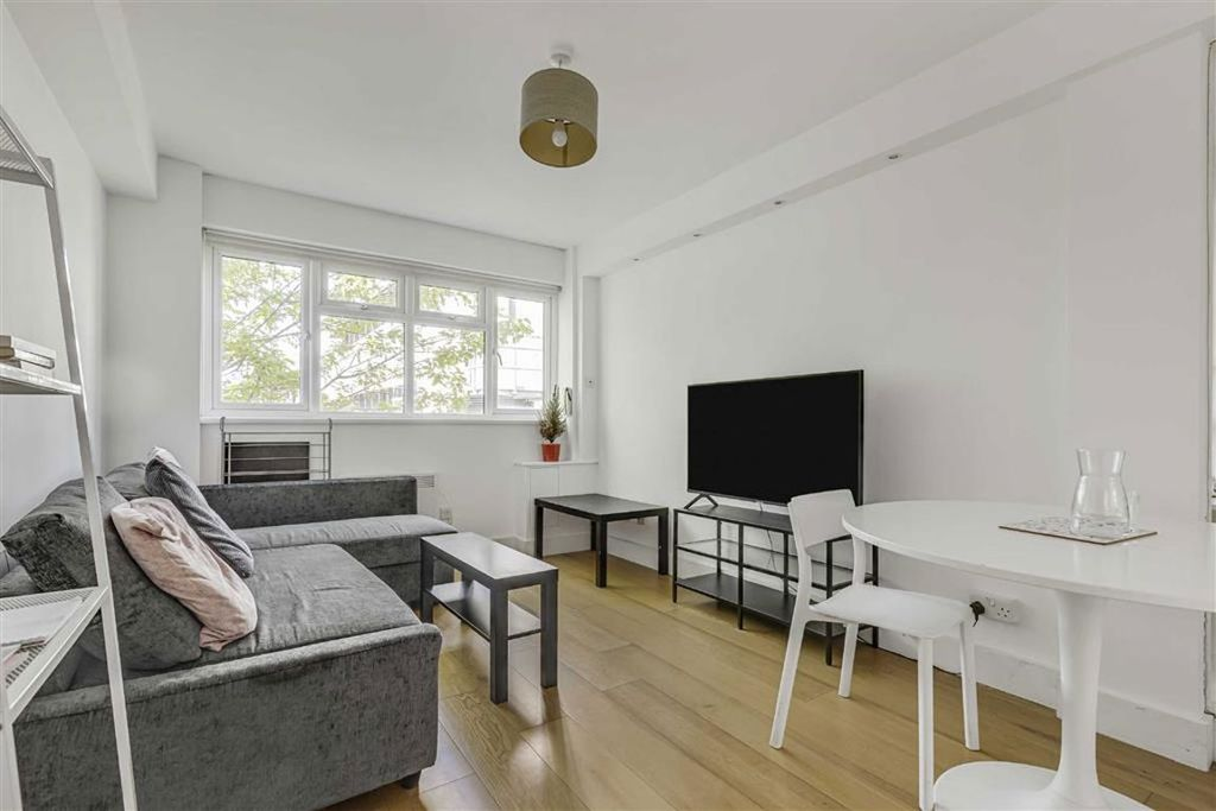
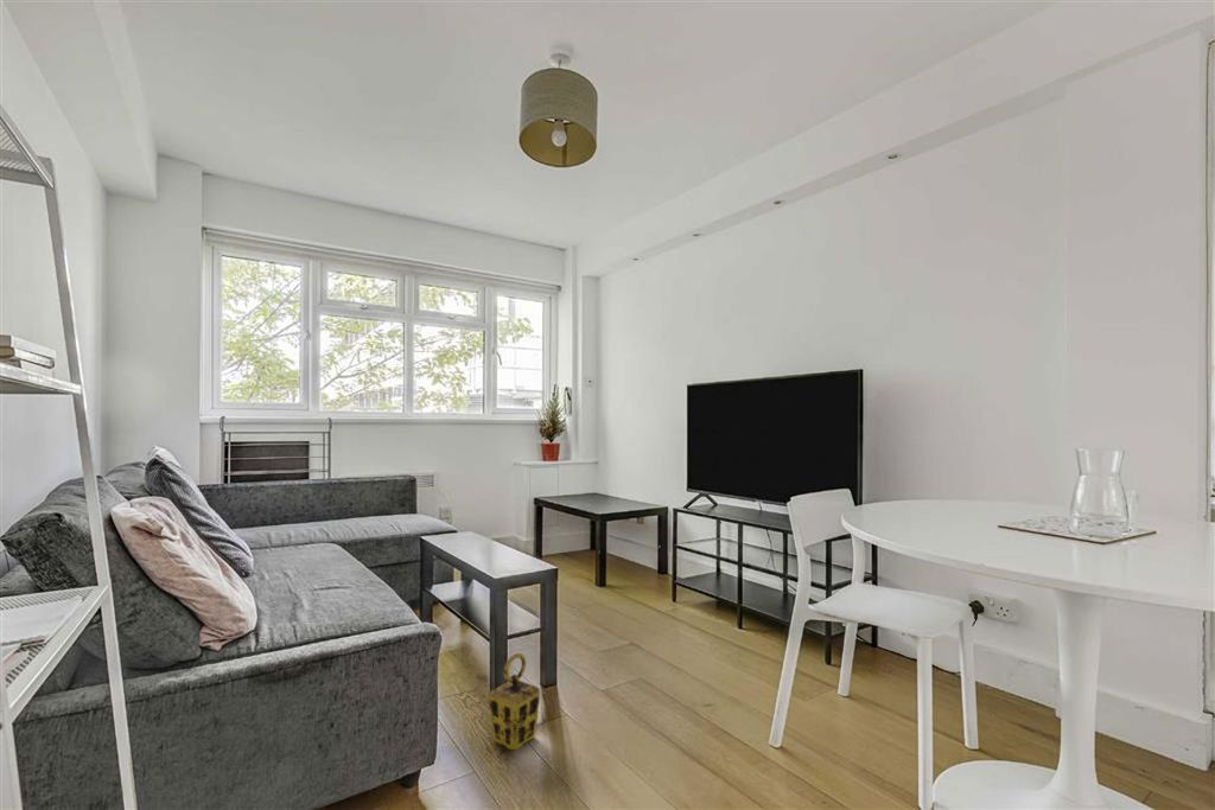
+ lantern [488,652,541,751]
